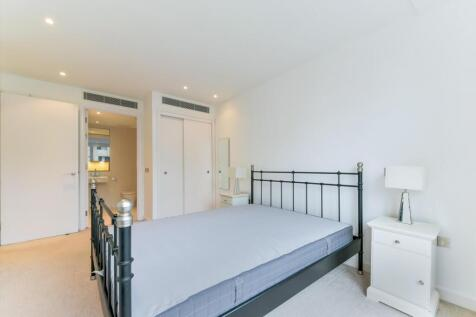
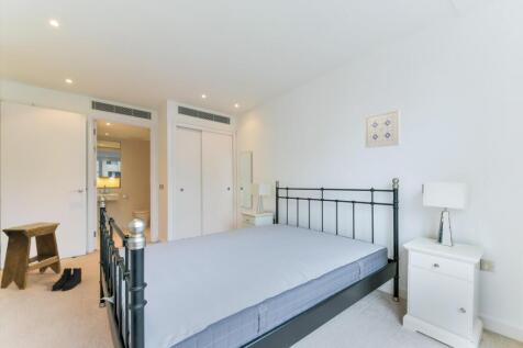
+ stool [0,222,62,291]
+ wall art [364,109,401,149]
+ boots [51,267,82,292]
